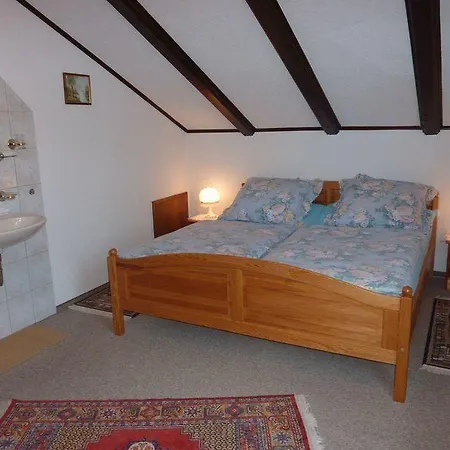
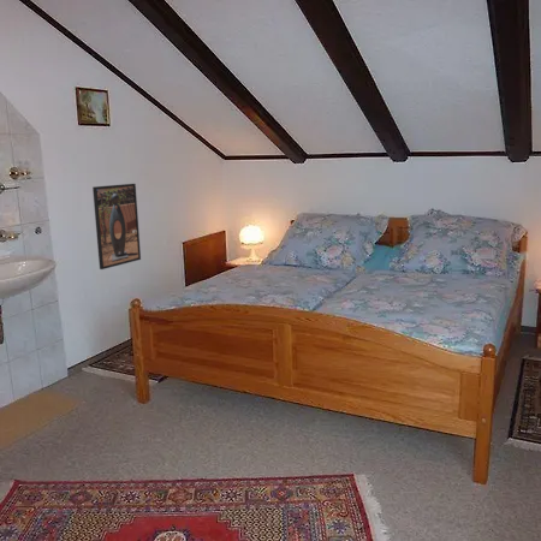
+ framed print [91,183,142,270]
